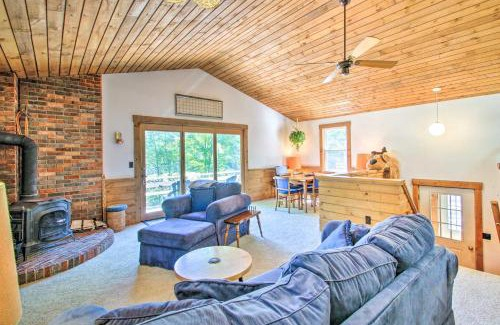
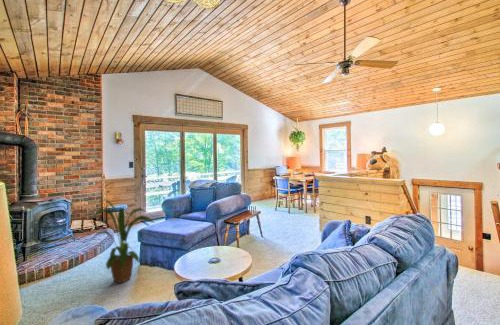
+ house plant [84,197,156,284]
